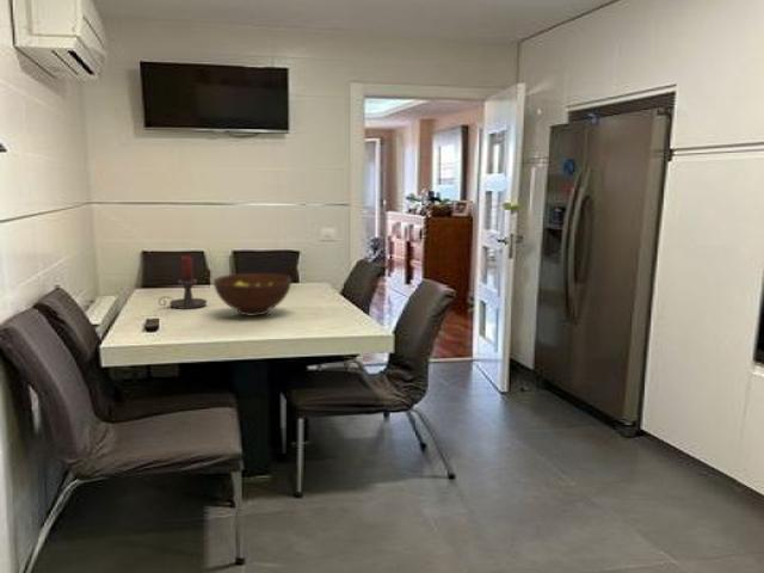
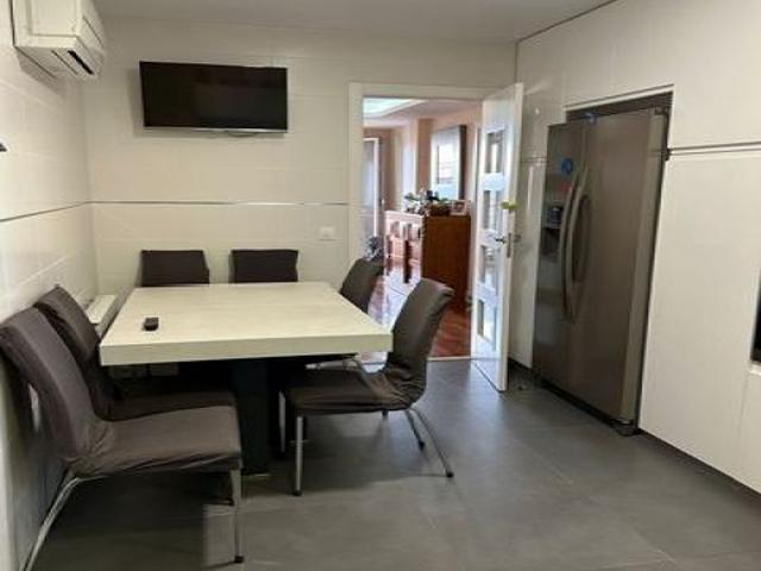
- candle holder [158,254,208,310]
- fruit bowl [212,272,292,318]
